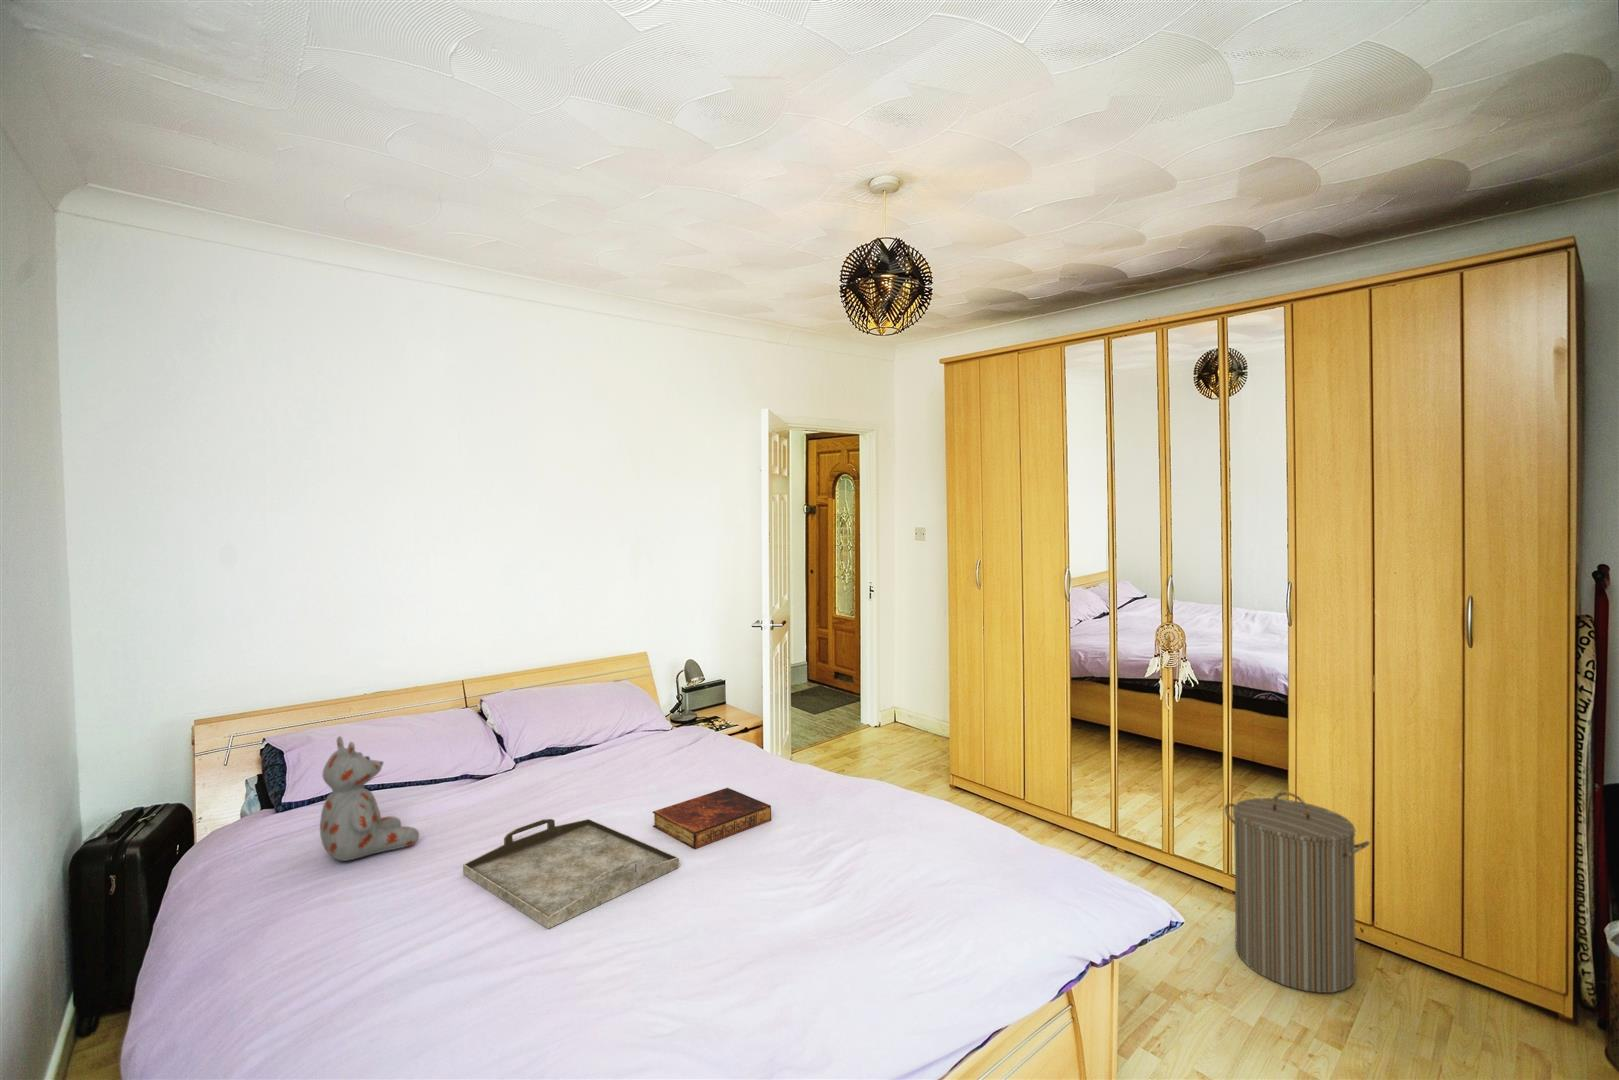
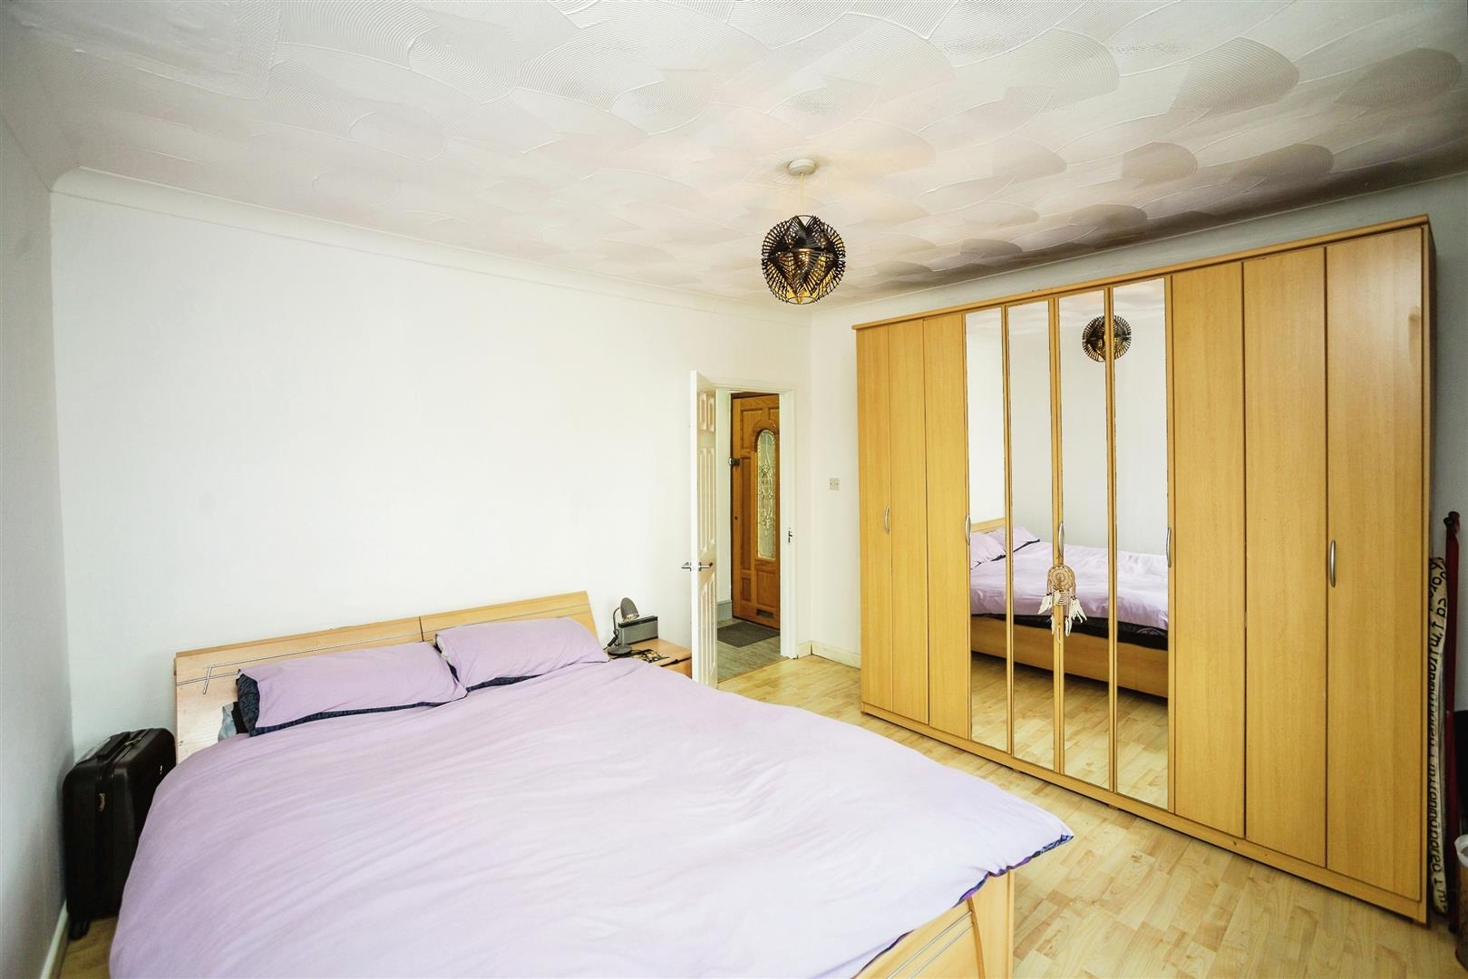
- serving tray [462,818,680,931]
- laundry hamper [1224,791,1371,994]
- book [652,787,772,850]
- stuffed bear [319,735,420,862]
